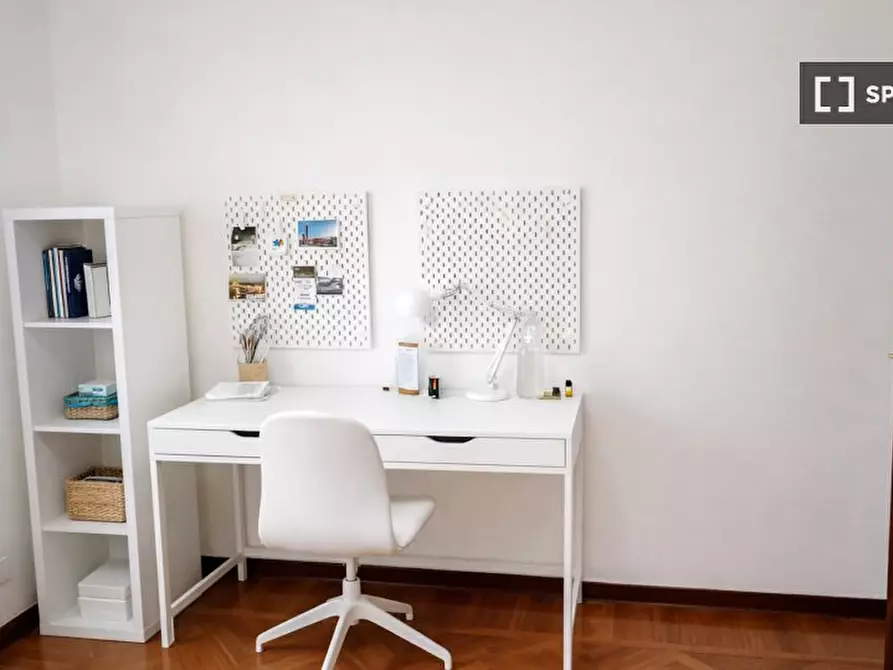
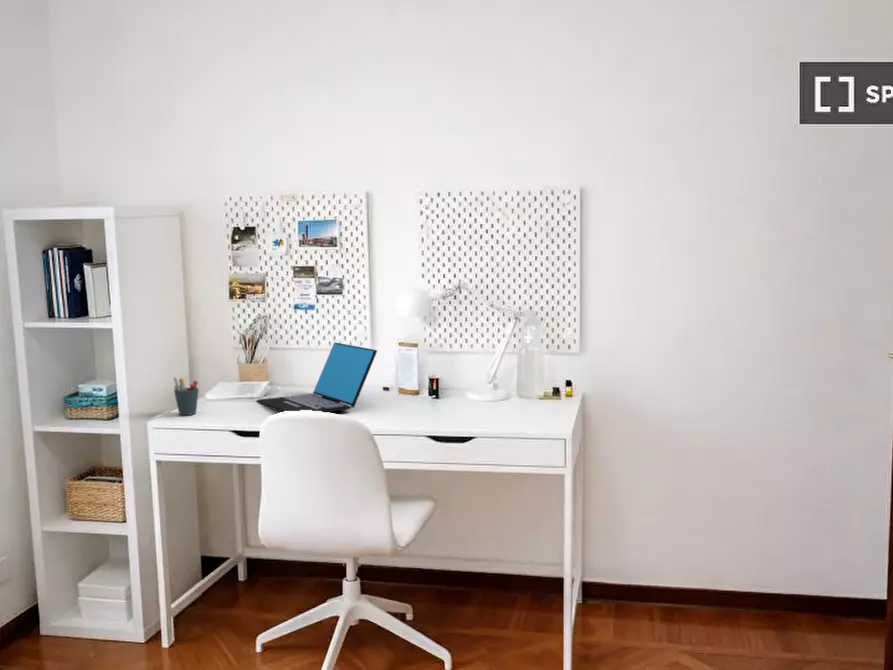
+ pen holder [173,377,200,416]
+ laptop [256,342,378,413]
